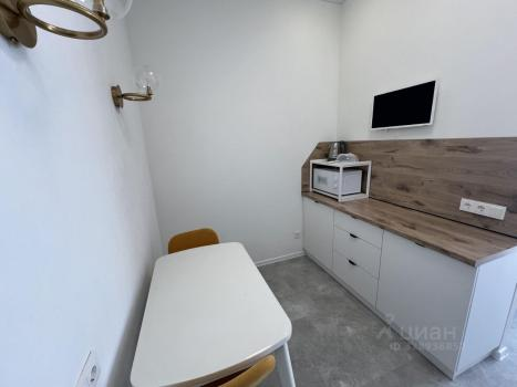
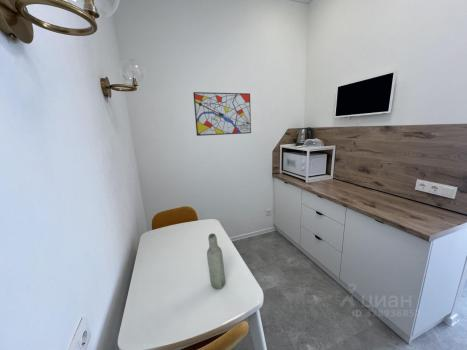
+ bottle [206,232,226,290]
+ wall art [192,91,252,137]
